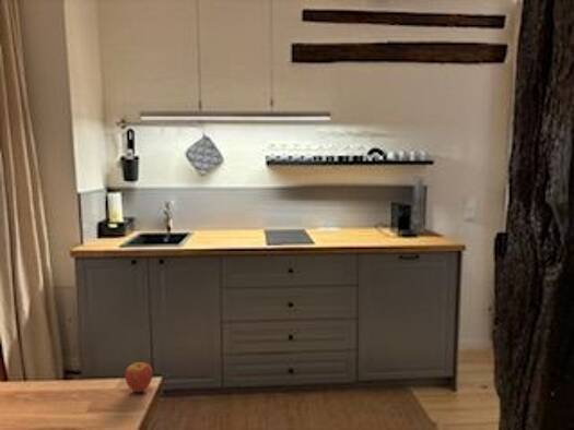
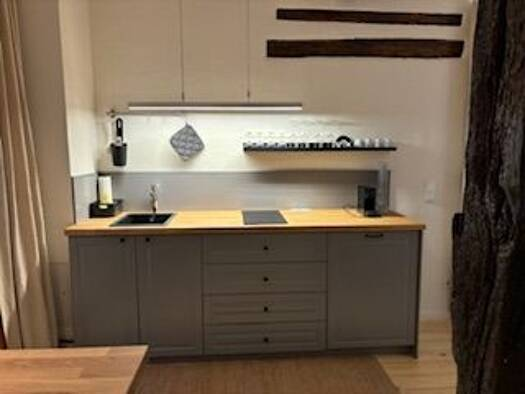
- fruit [124,357,154,393]
